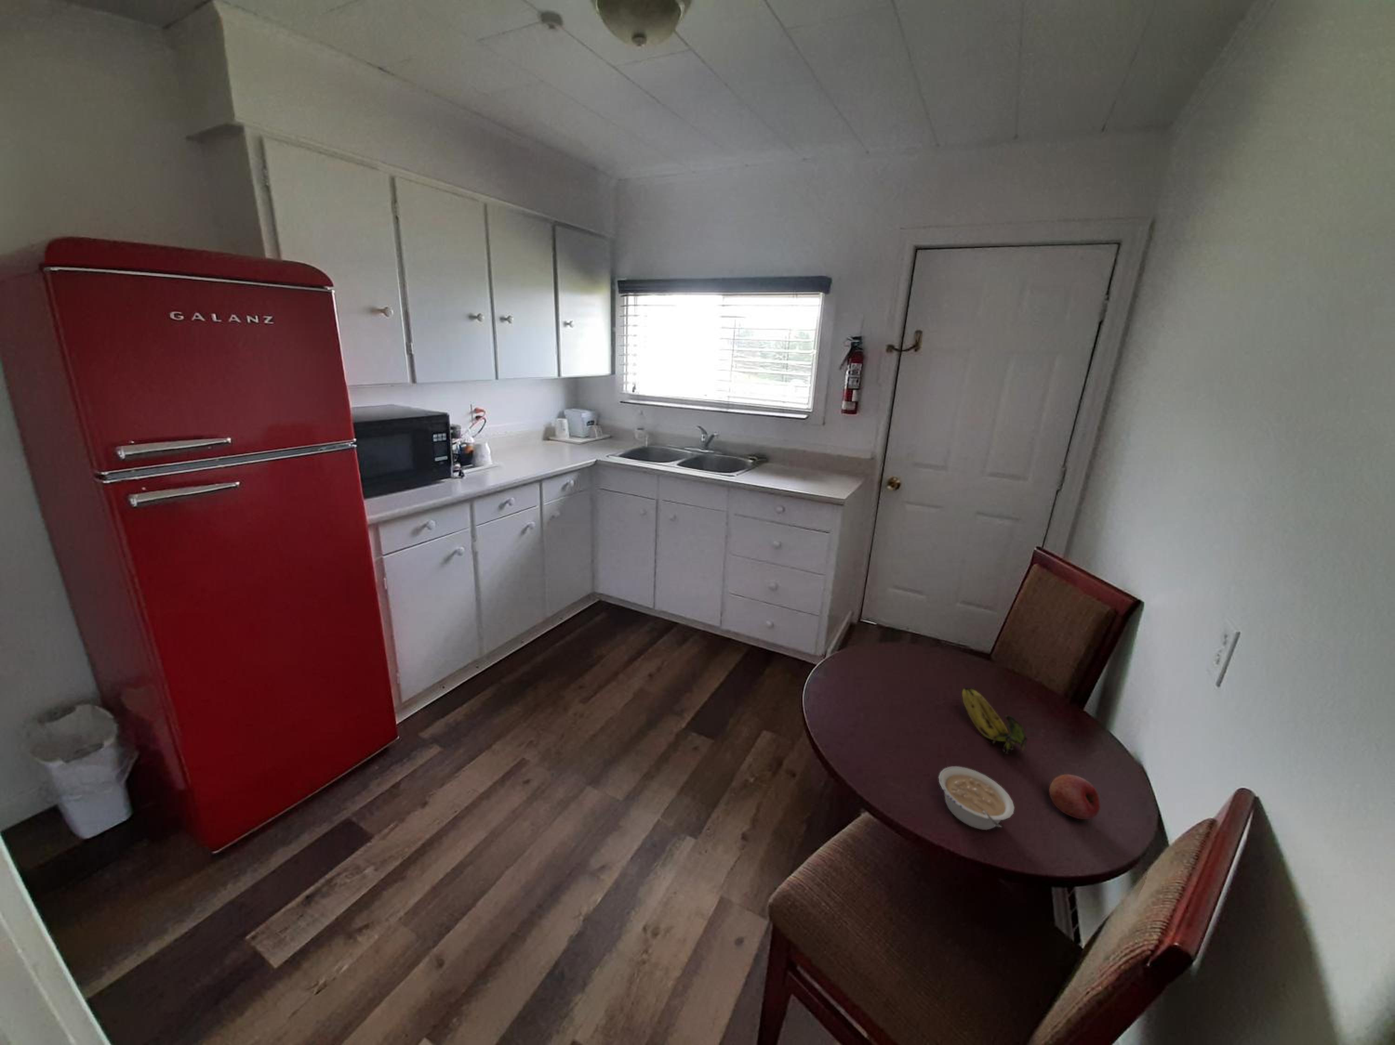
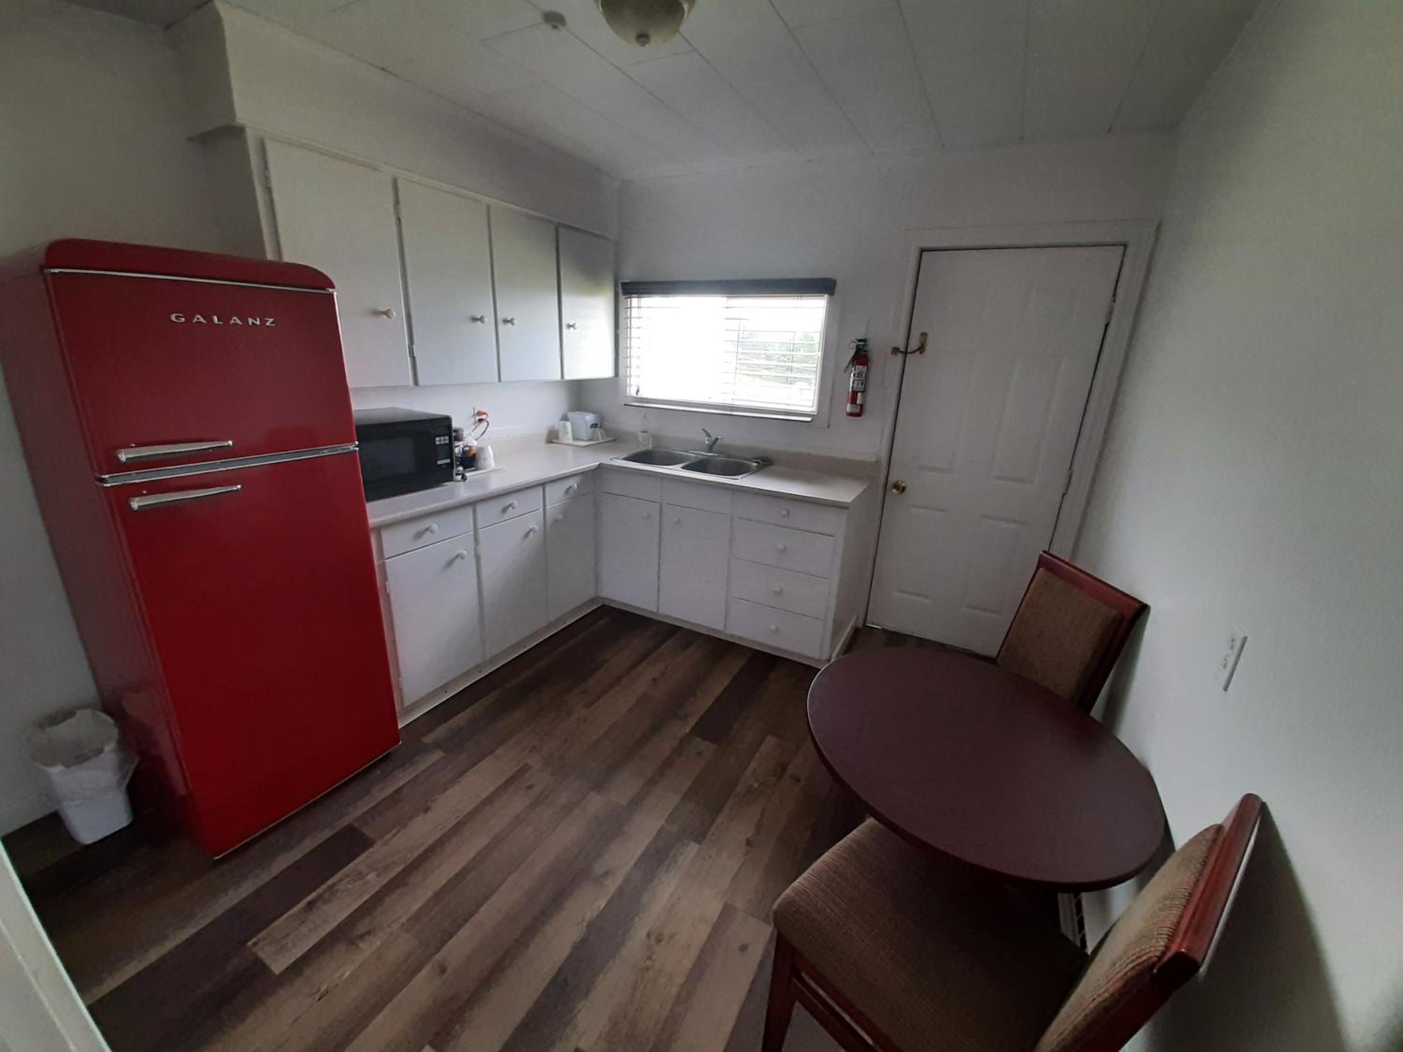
- fruit [1049,774,1101,820]
- legume [938,766,1015,831]
- banana [961,687,1028,754]
